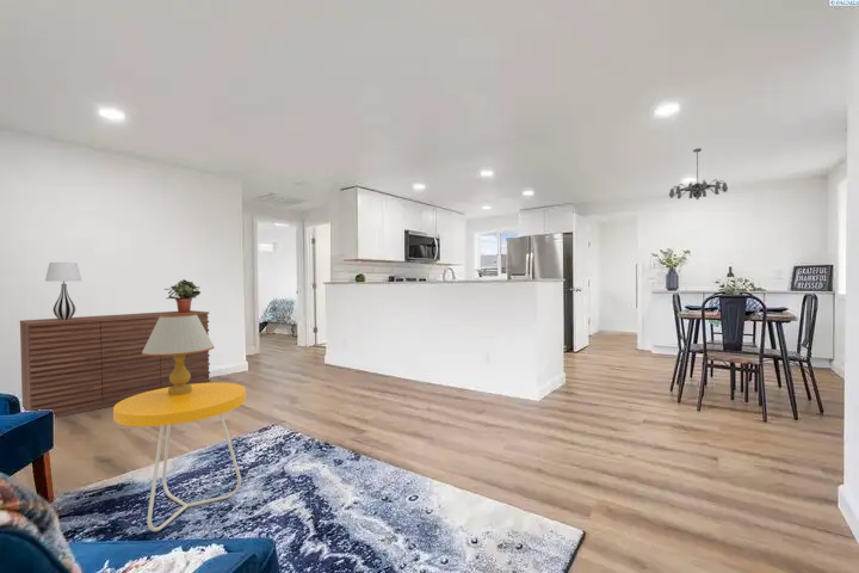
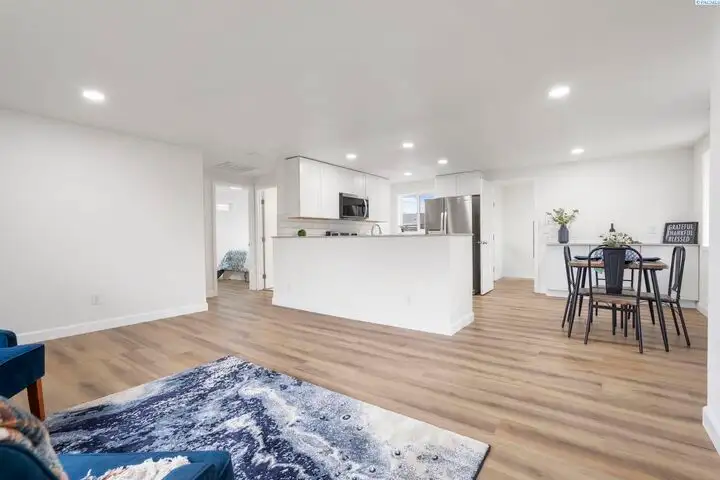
- sideboard [19,309,211,419]
- table lamp [44,261,82,320]
- chandelier [668,147,729,201]
- table lamp [142,314,216,395]
- potted plant [163,278,202,313]
- side table [112,382,247,532]
